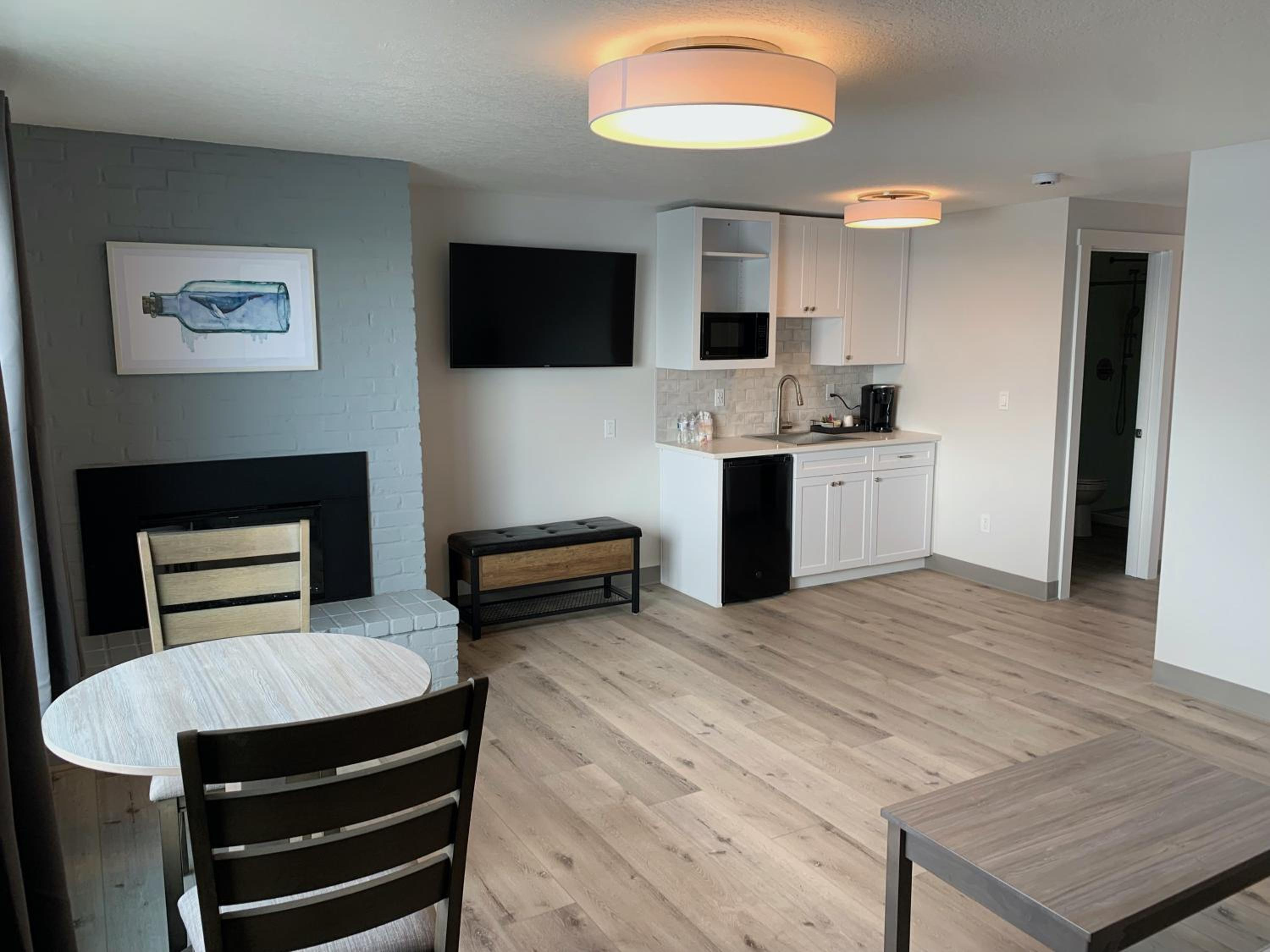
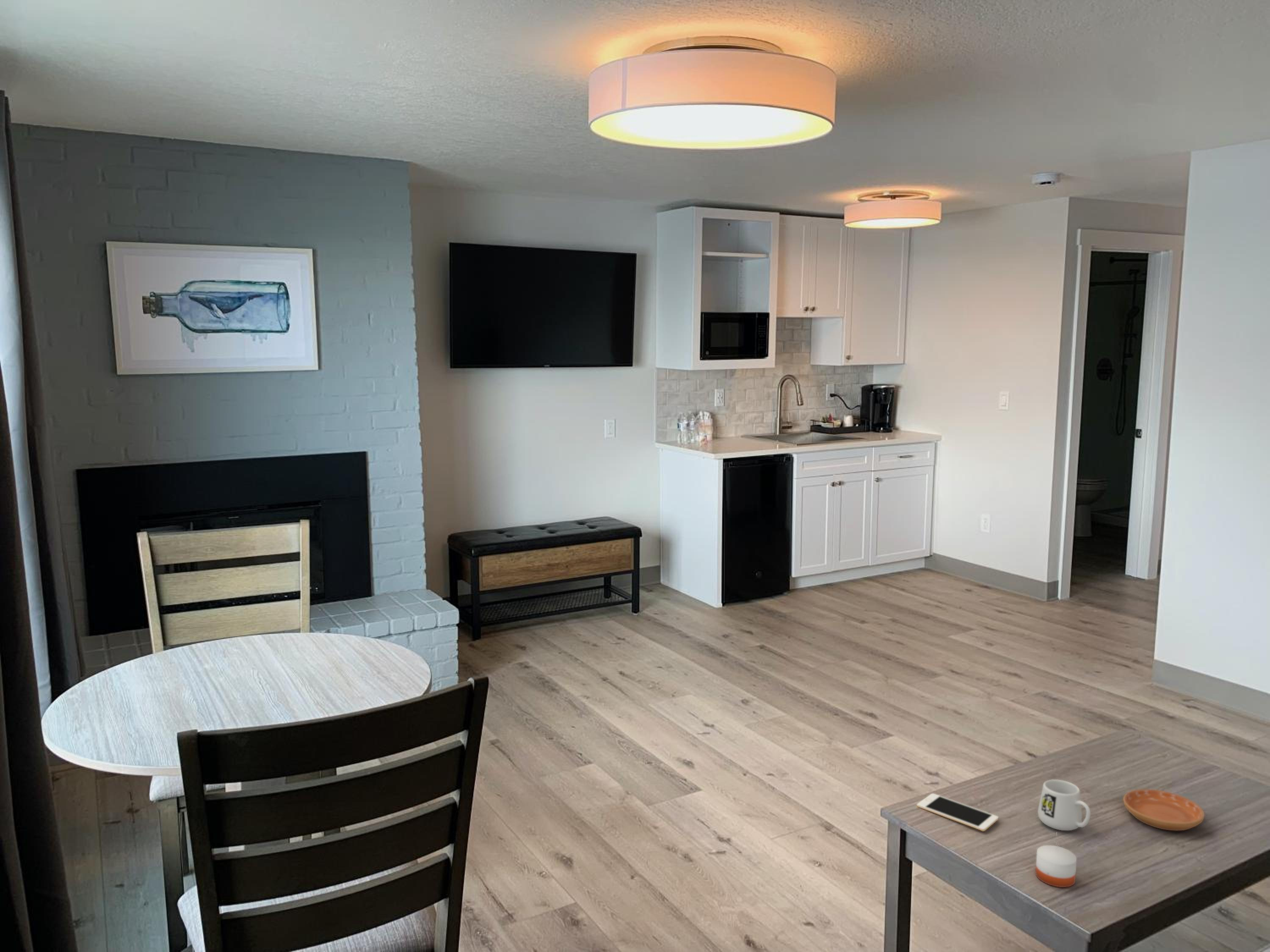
+ saucer [1123,789,1205,831]
+ mug [1037,779,1091,831]
+ cell phone [916,793,999,832]
+ candle [1035,830,1077,888]
